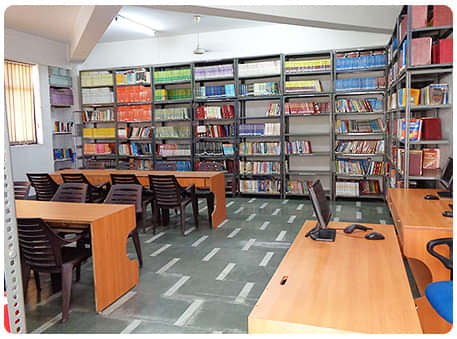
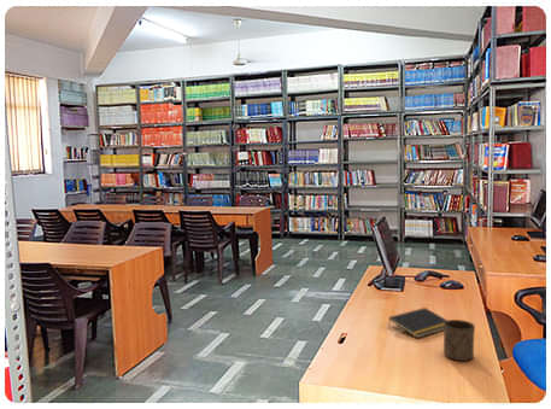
+ cup [442,319,476,362]
+ notepad [387,306,449,339]
